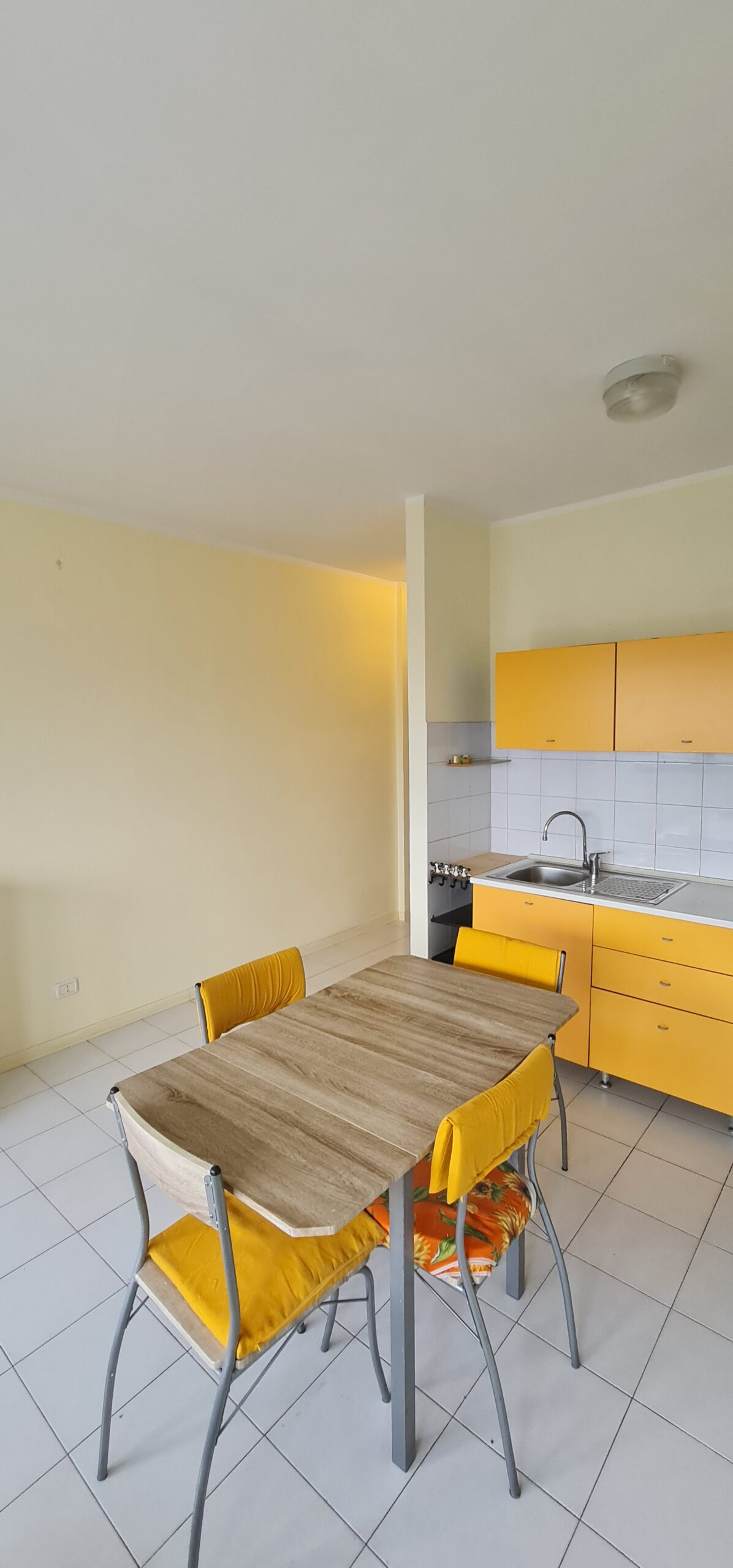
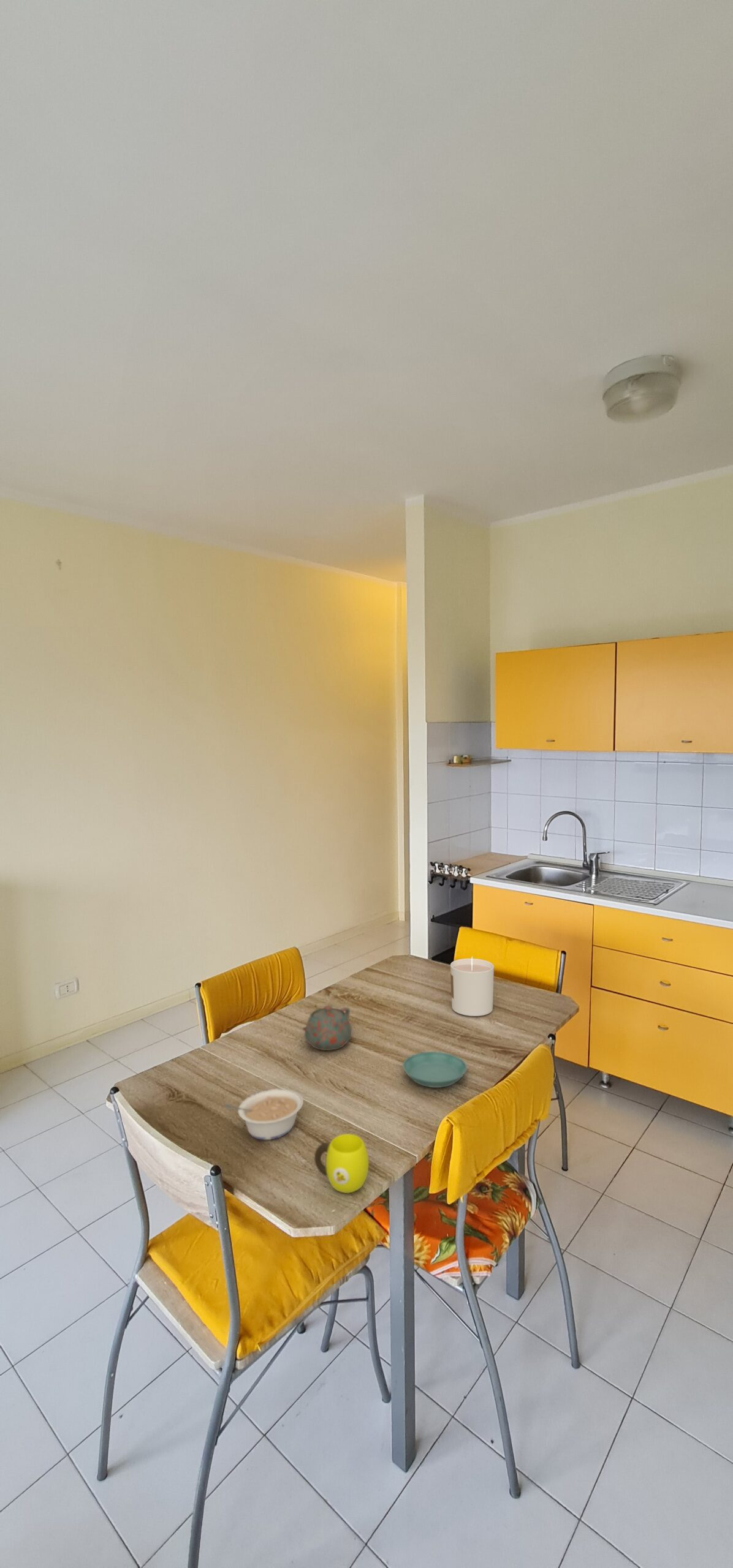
+ saucer [402,1051,468,1088]
+ cup [314,1134,370,1194]
+ candle [450,955,495,1017]
+ legume [223,1088,304,1140]
+ teapot [301,1005,352,1051]
